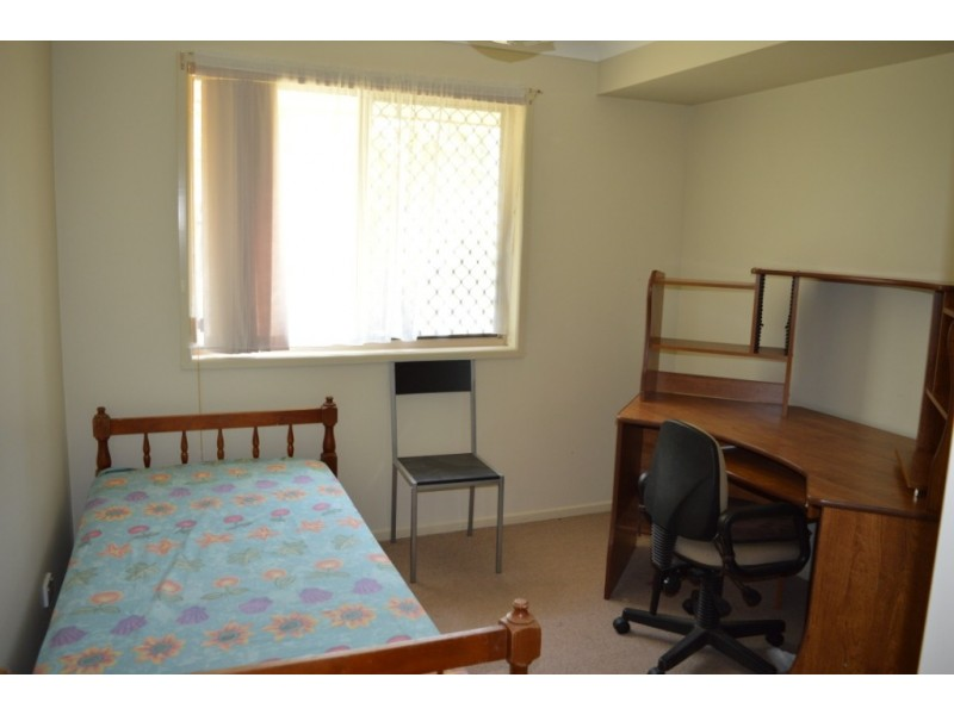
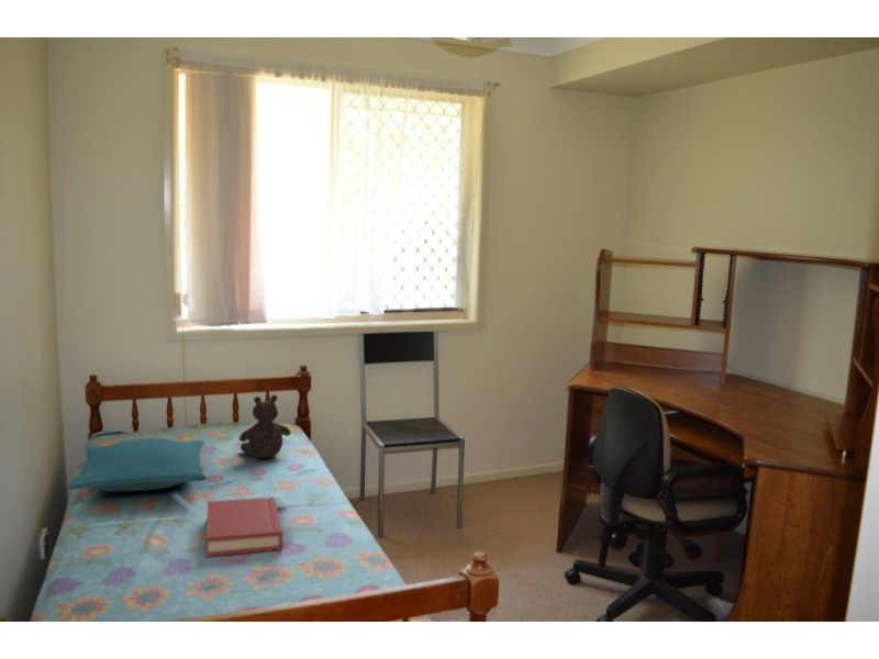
+ stuffed bear [238,394,292,459]
+ hardback book [205,496,283,558]
+ pillow [67,437,207,492]
